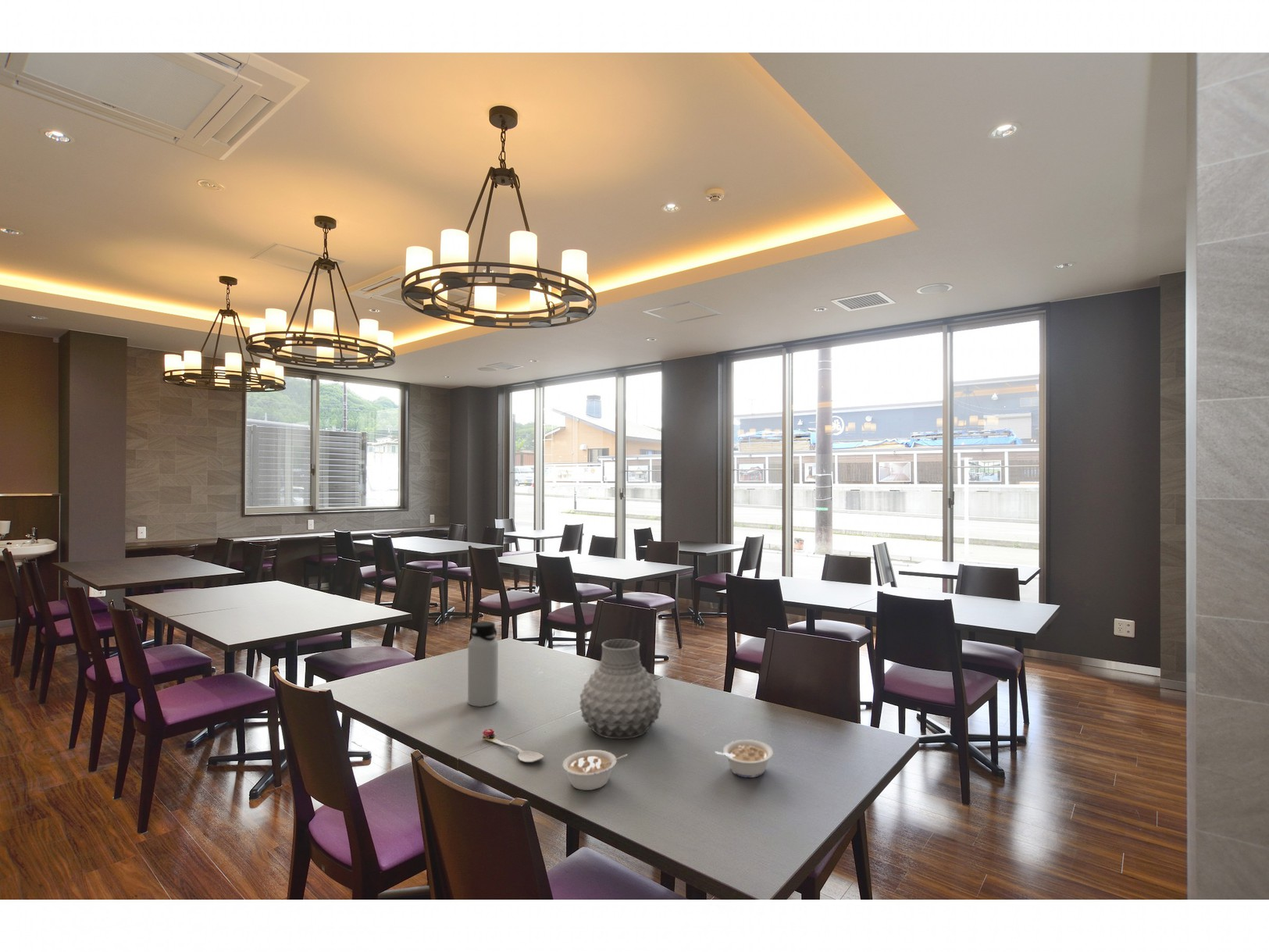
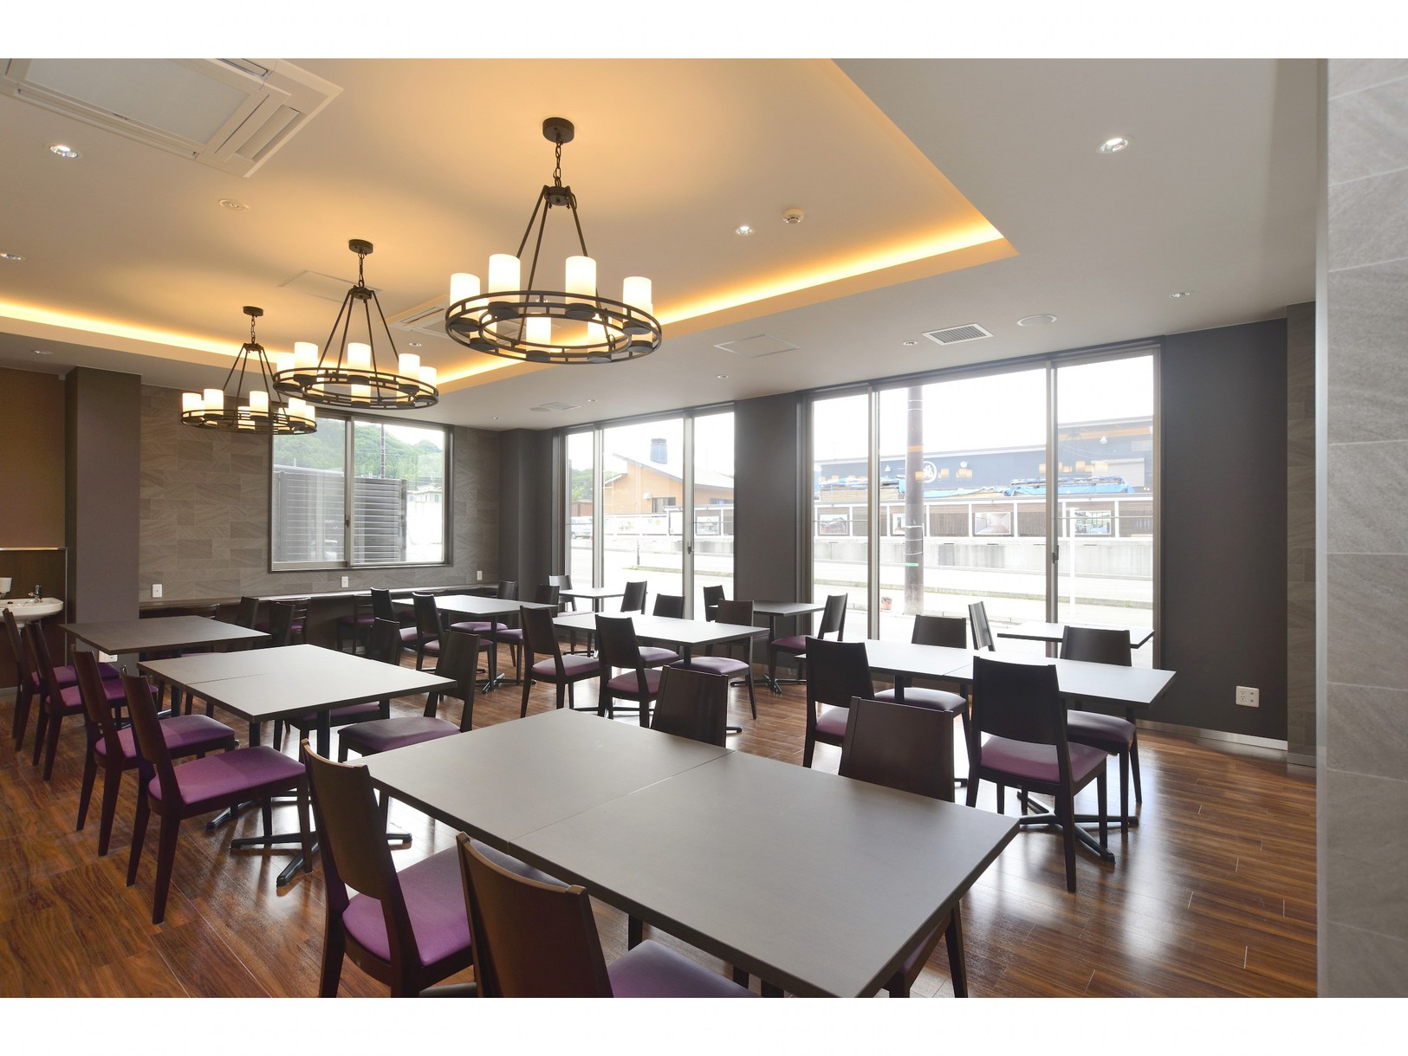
- legume [714,739,774,779]
- legume [562,749,629,791]
- vase [579,639,662,740]
- water bottle [467,621,499,708]
- spoon [482,729,544,763]
